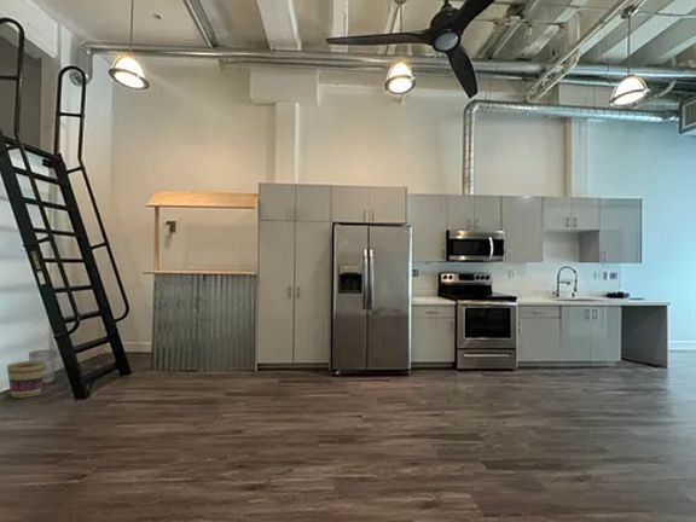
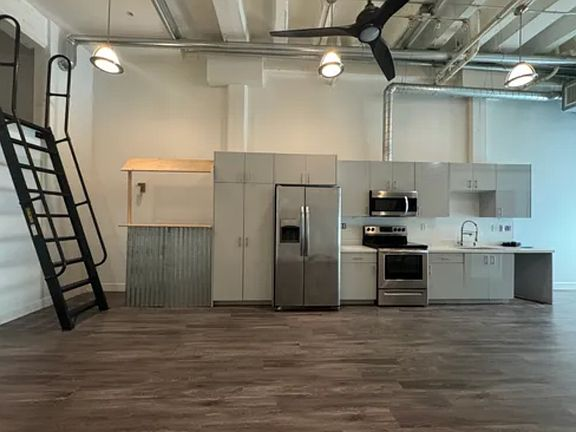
- wastebasket [28,349,58,384]
- basket [6,360,47,399]
